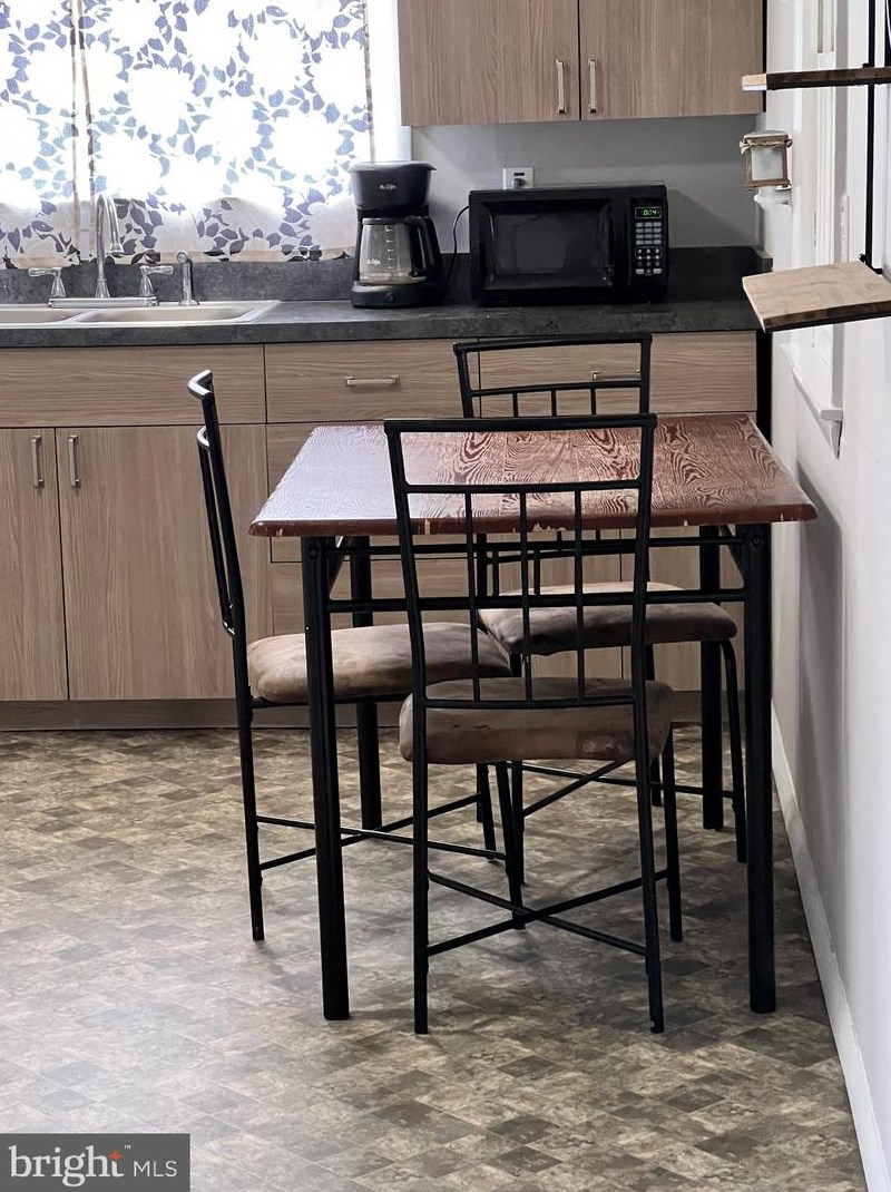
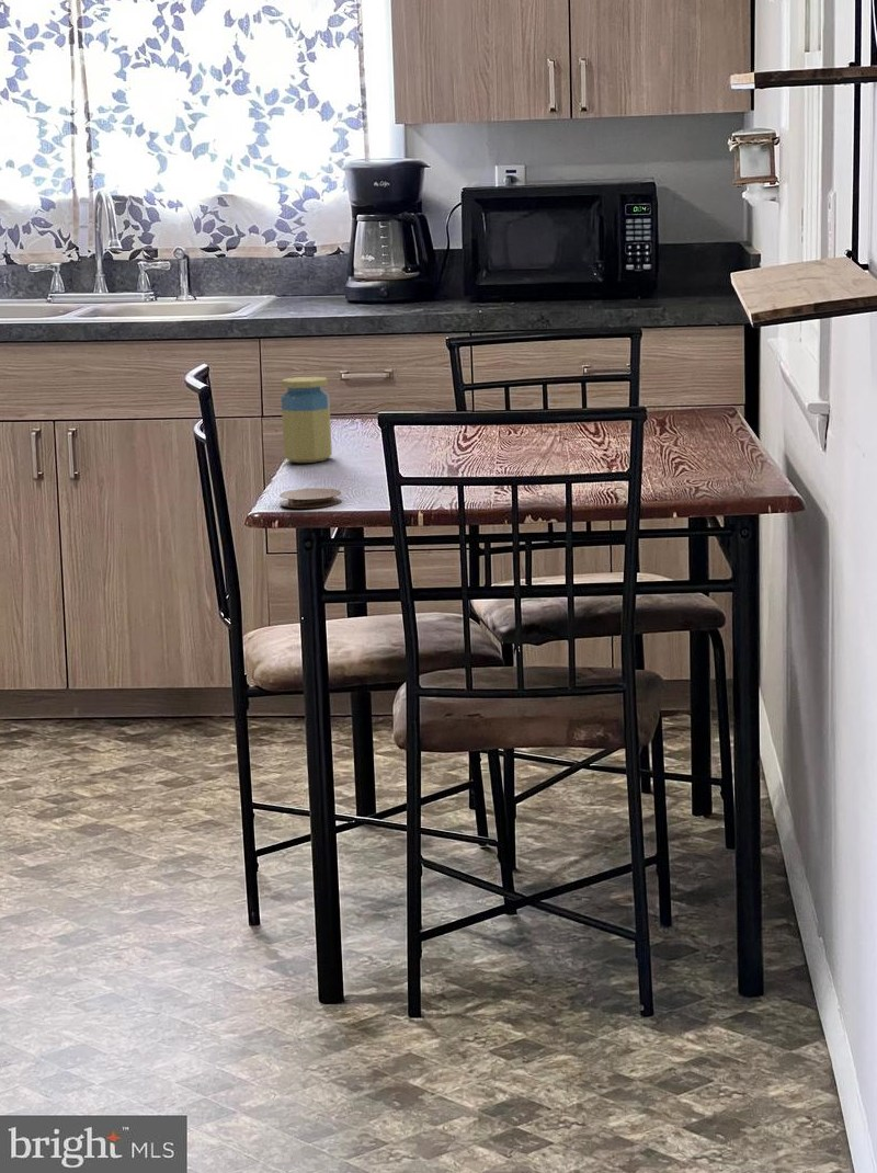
+ coaster [278,488,343,509]
+ jar [281,376,333,464]
